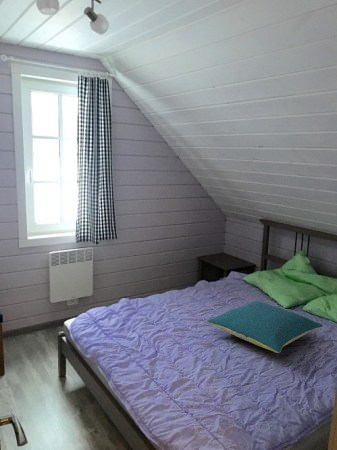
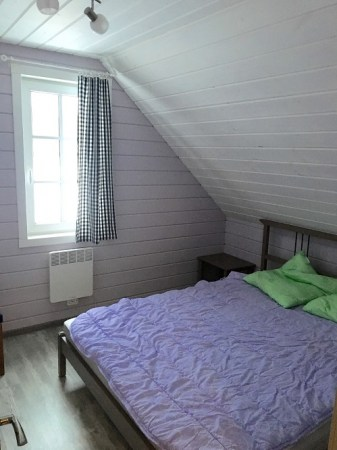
- pillow [206,300,324,354]
